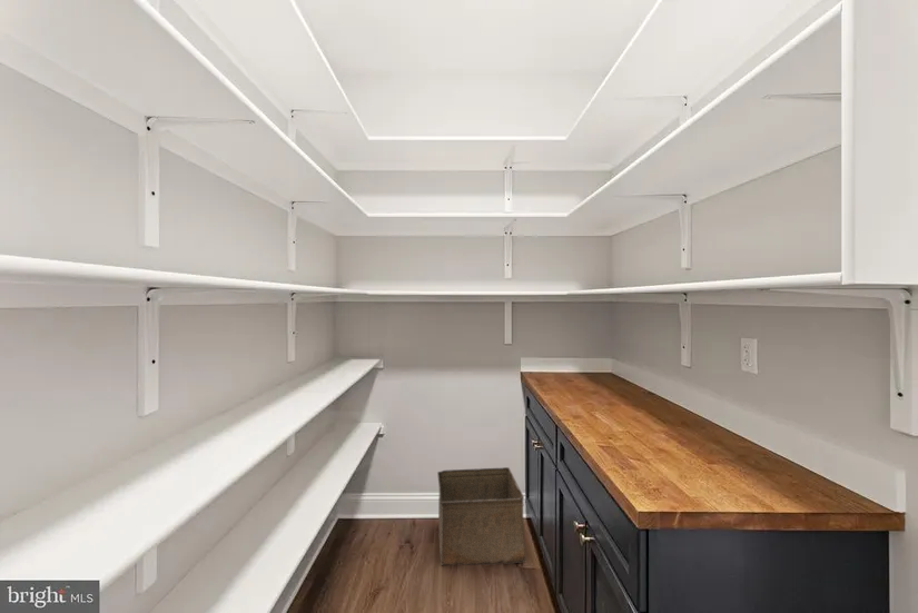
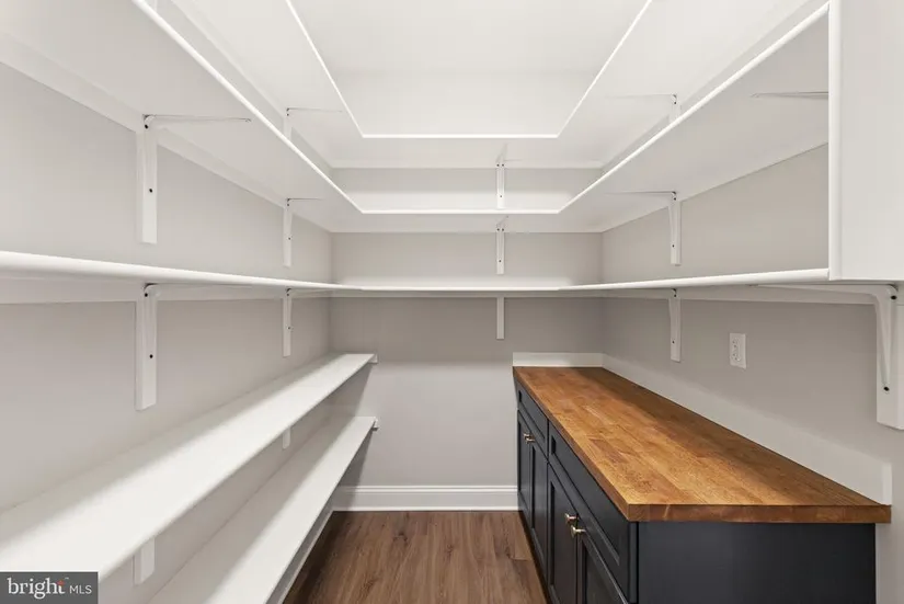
- storage bin [436,466,526,566]
